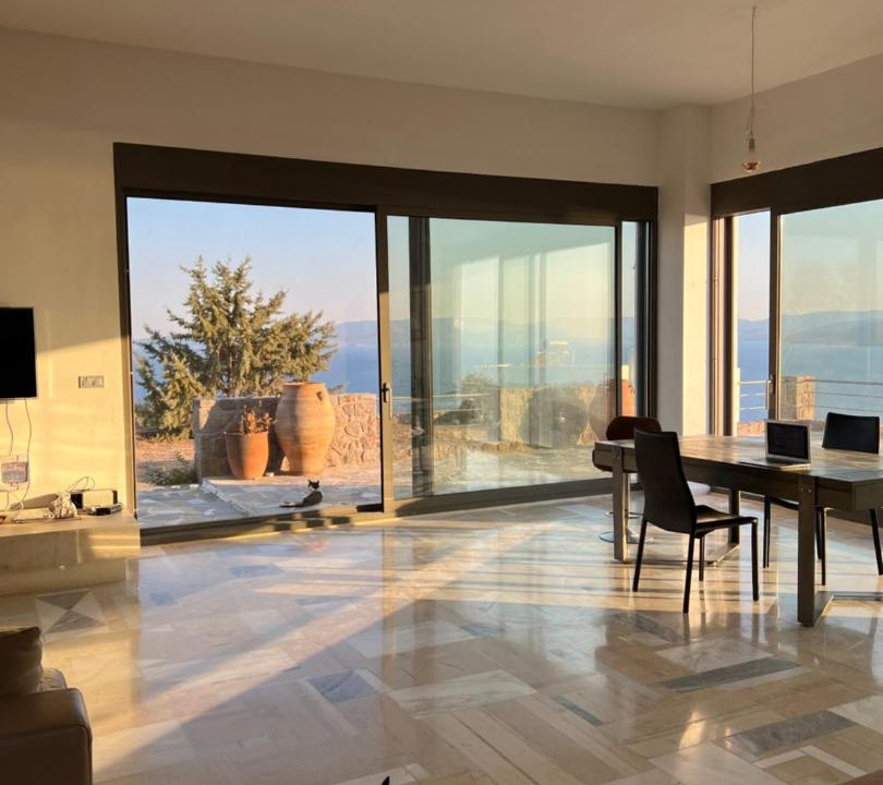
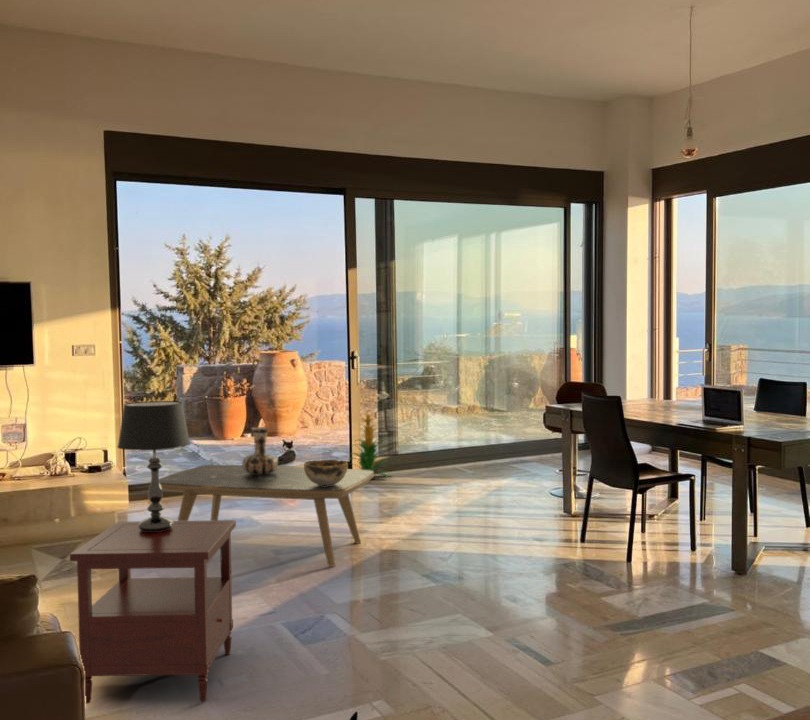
+ coffee table [159,464,375,567]
+ side table [69,519,237,705]
+ decorative bowl [303,459,349,486]
+ indoor plant [347,407,393,478]
+ decorative vase [241,426,279,475]
+ table lamp [117,400,191,532]
